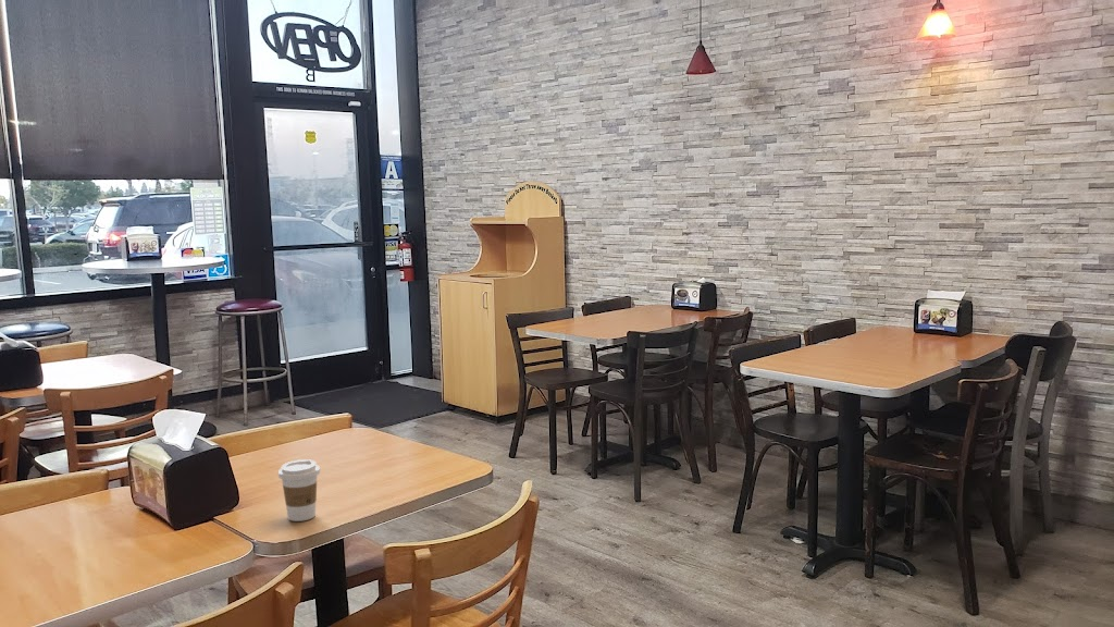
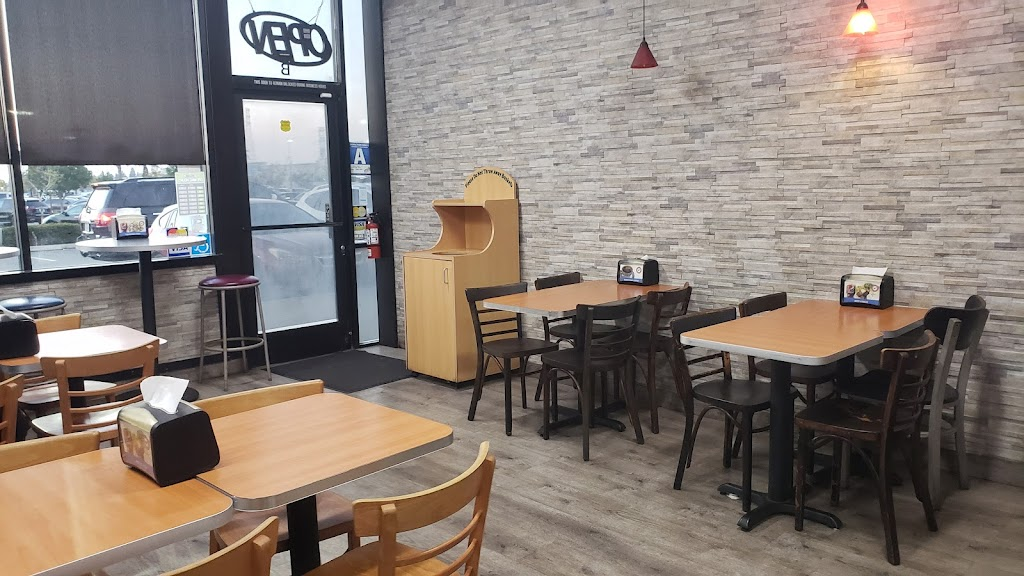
- coffee cup [277,458,321,522]
